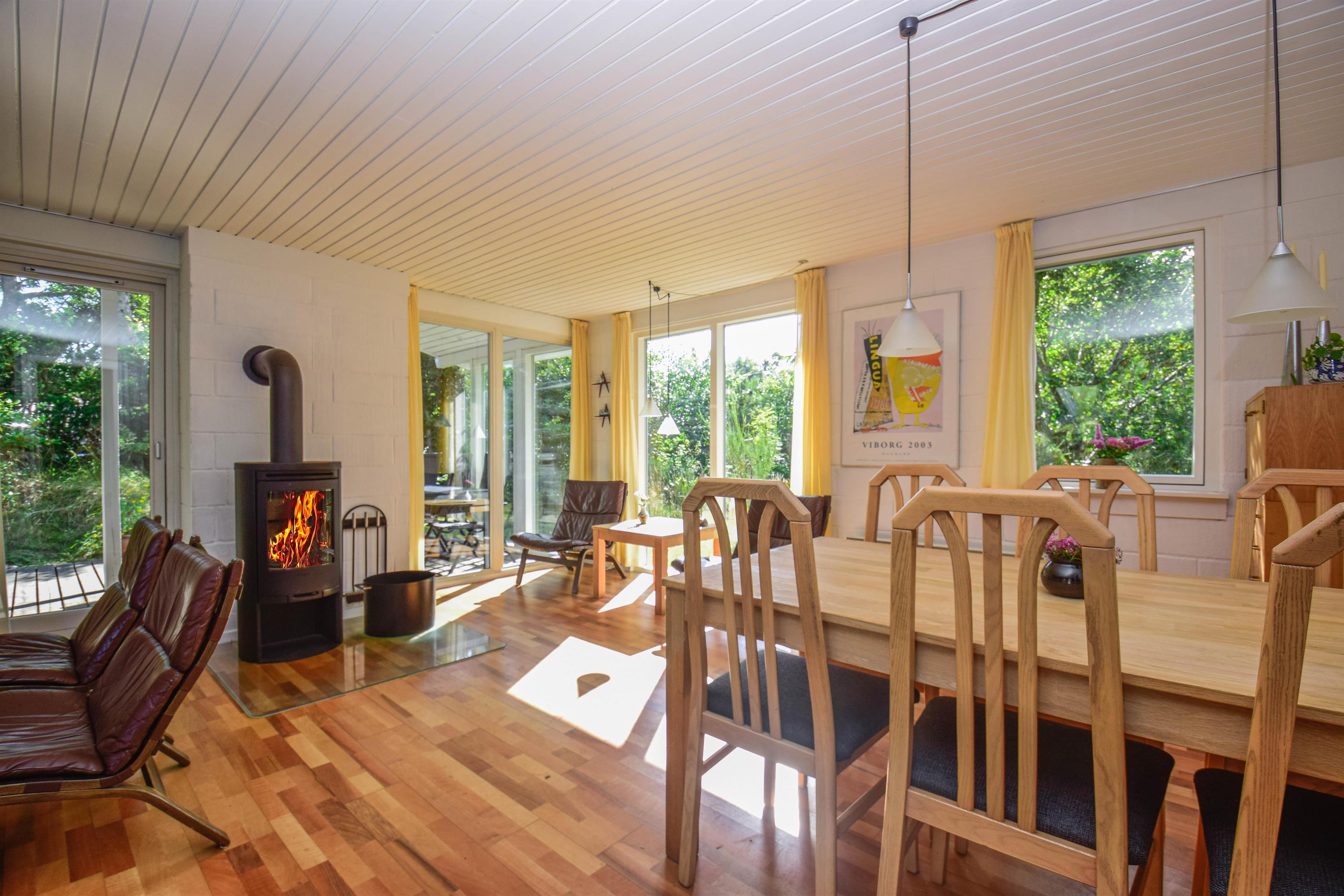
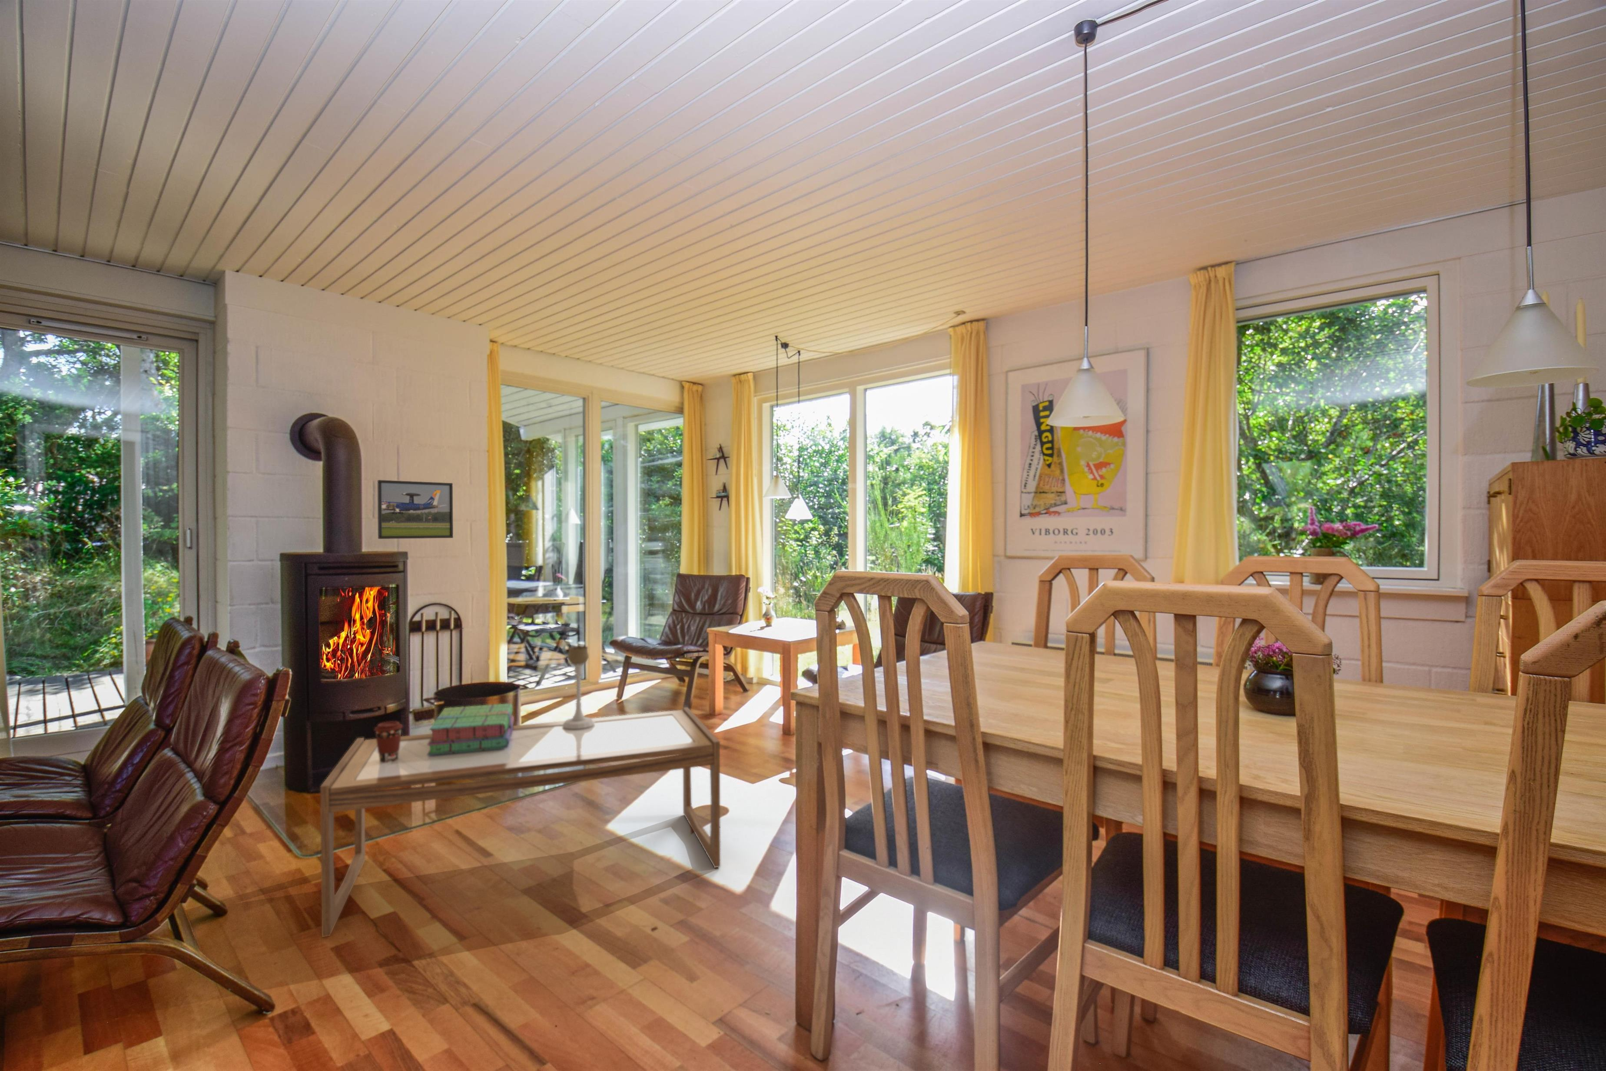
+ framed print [378,479,454,539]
+ candle holder [563,645,595,729]
+ stack of books [427,703,515,755]
+ coffee cup [374,721,404,763]
+ coffee table [320,706,721,937]
